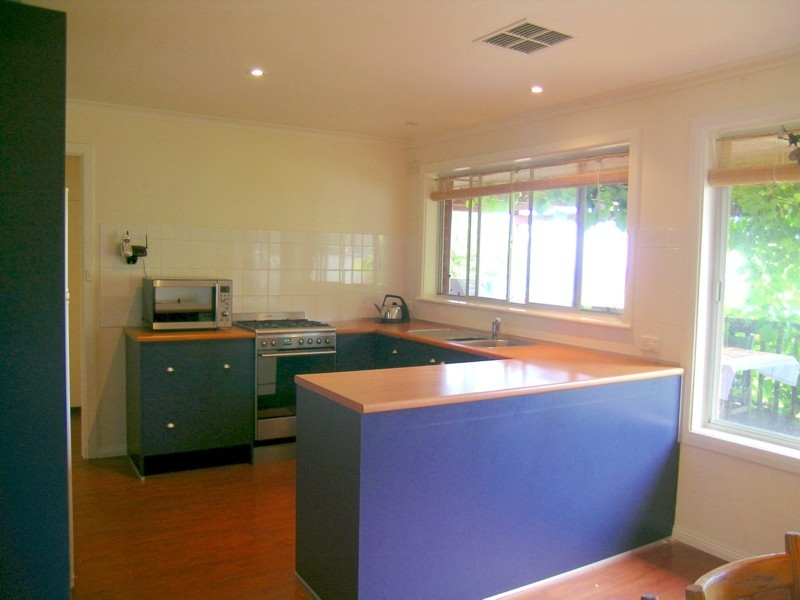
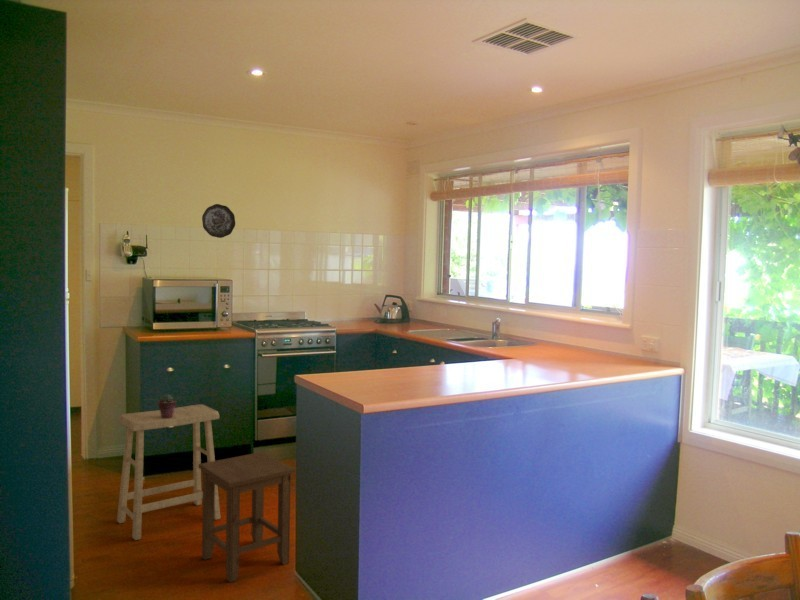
+ stool [116,404,221,541]
+ stool [198,451,296,583]
+ potted succulent [157,393,178,418]
+ decorative plate [201,203,236,239]
